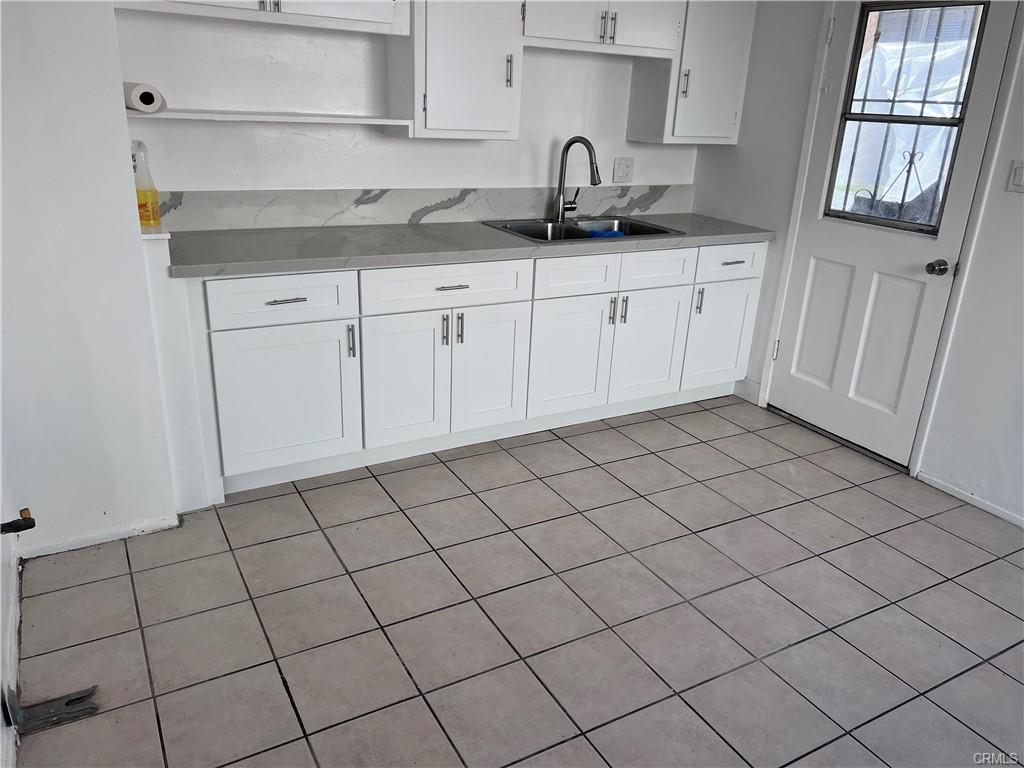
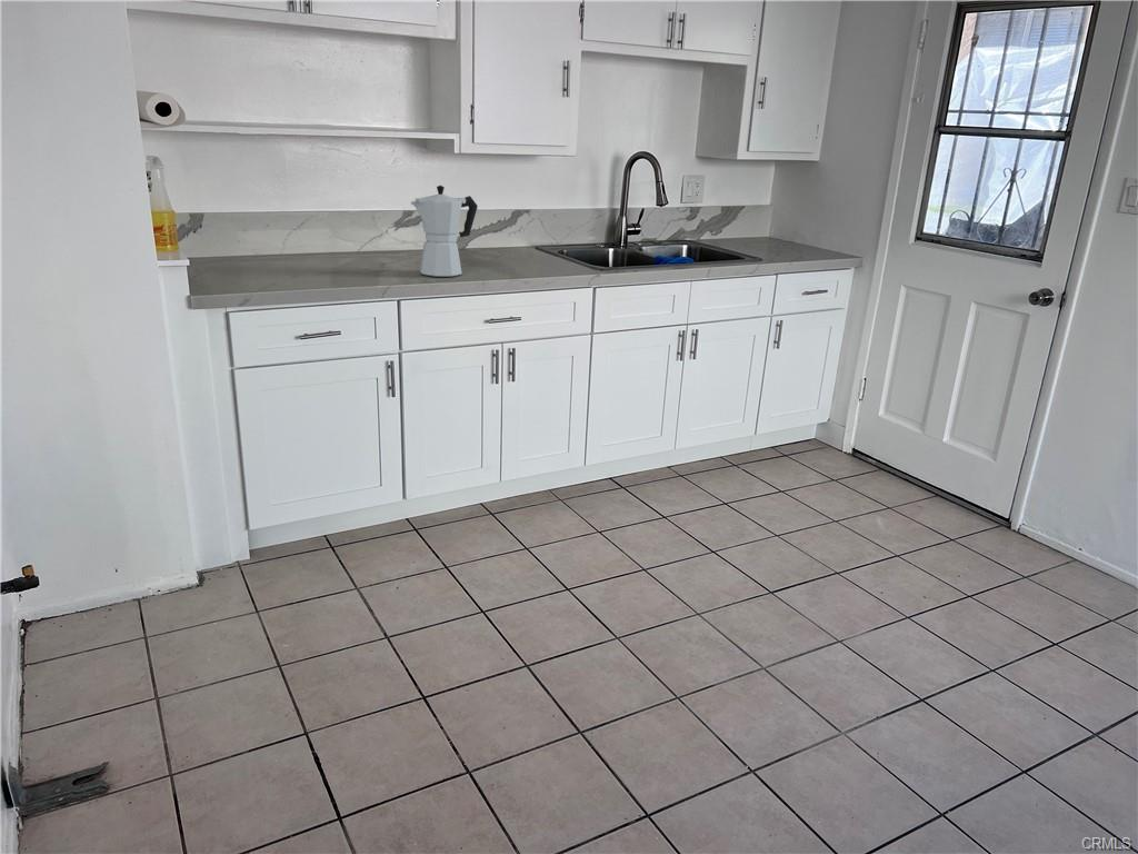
+ moka pot [410,185,479,278]
